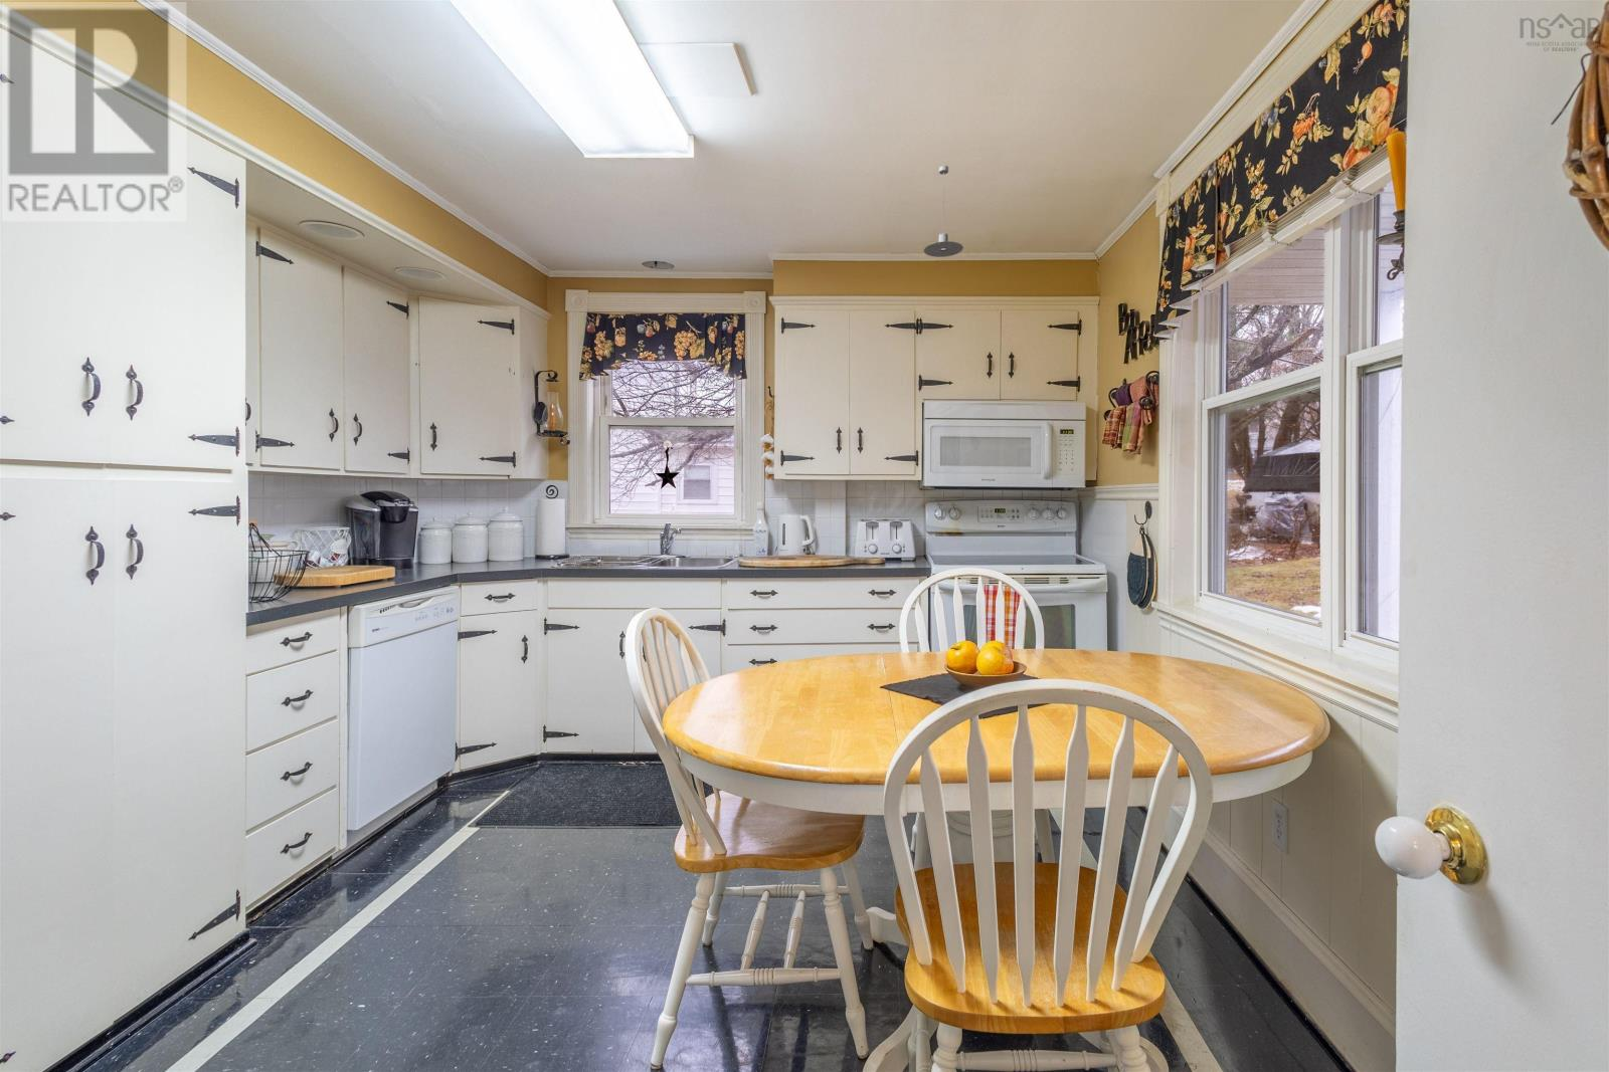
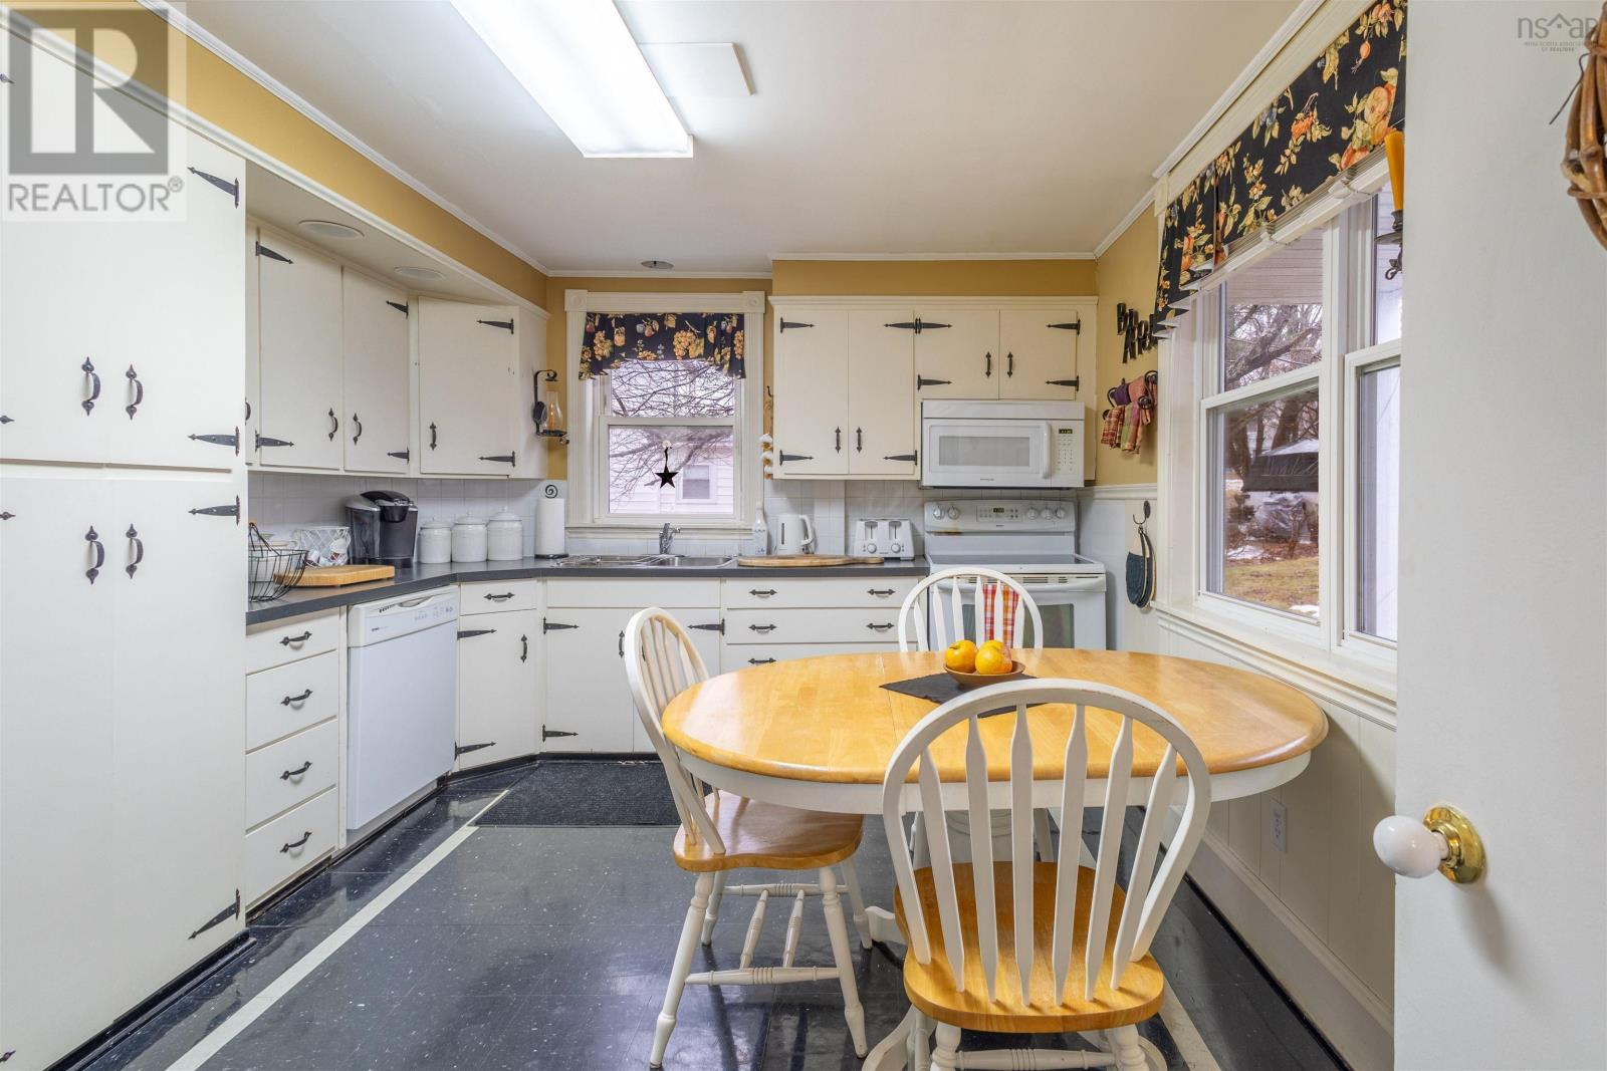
- pendant light [923,165,965,258]
